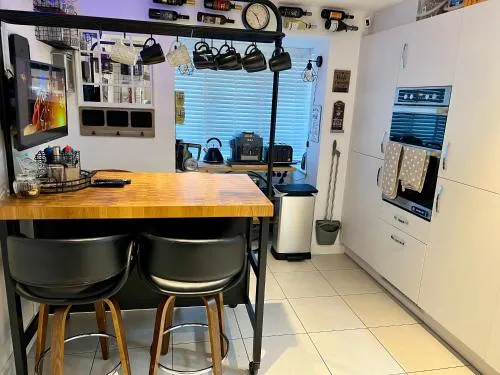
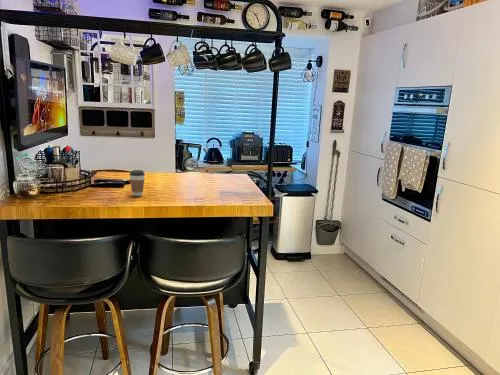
+ coffee cup [128,169,146,197]
